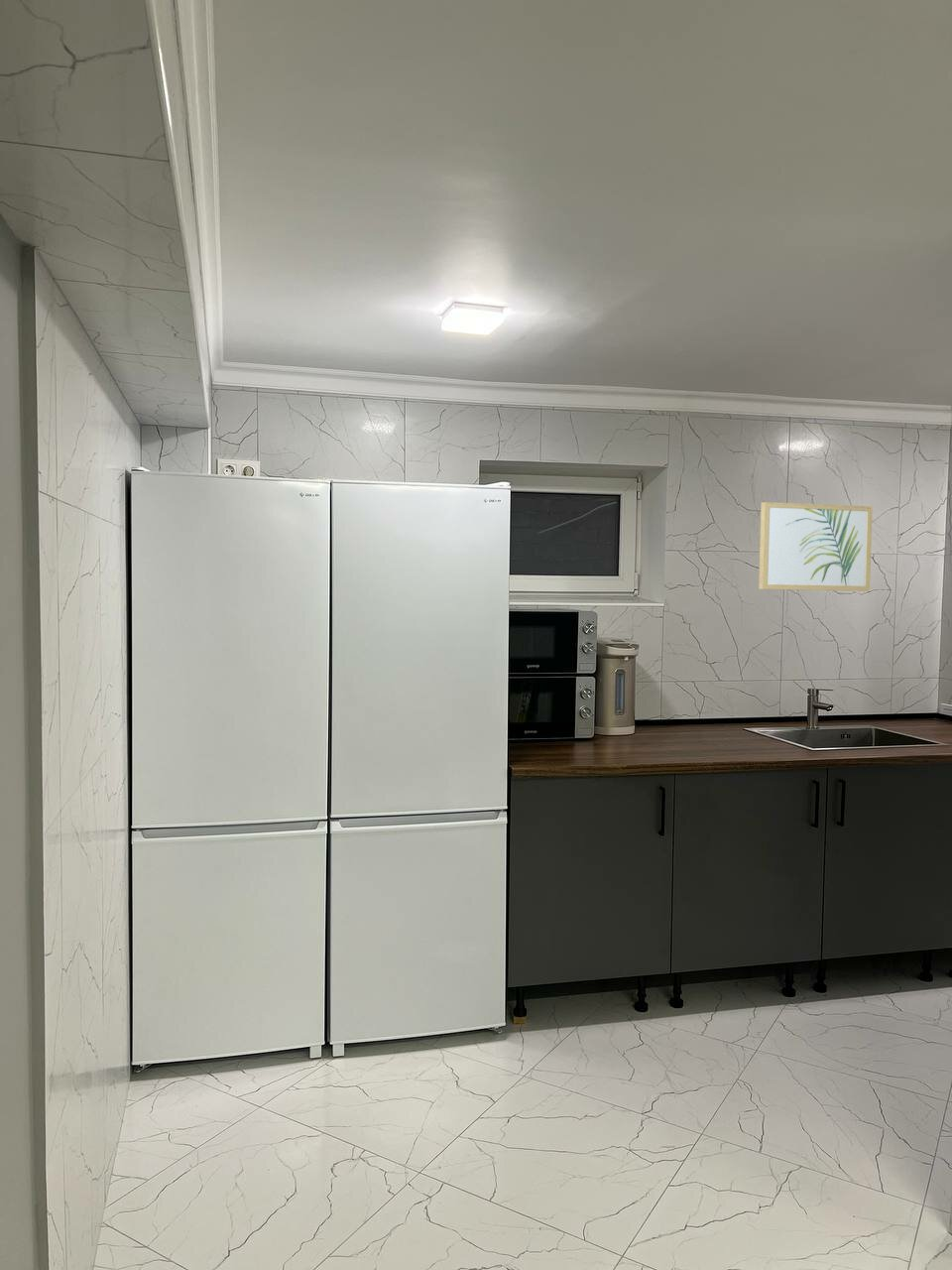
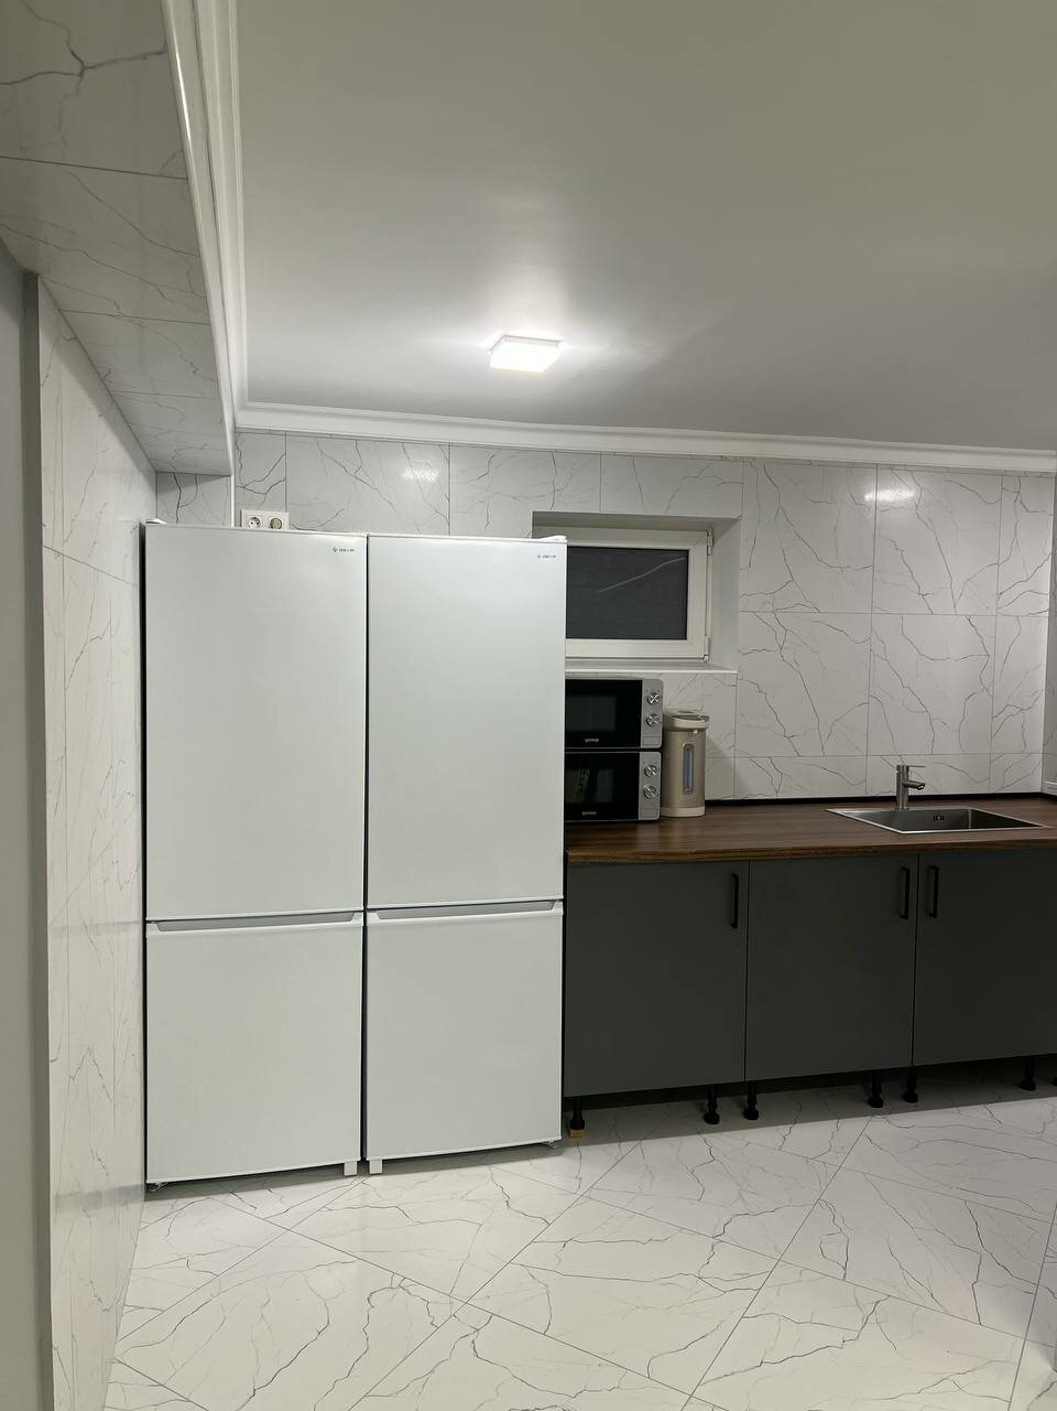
- wall art [758,501,874,592]
